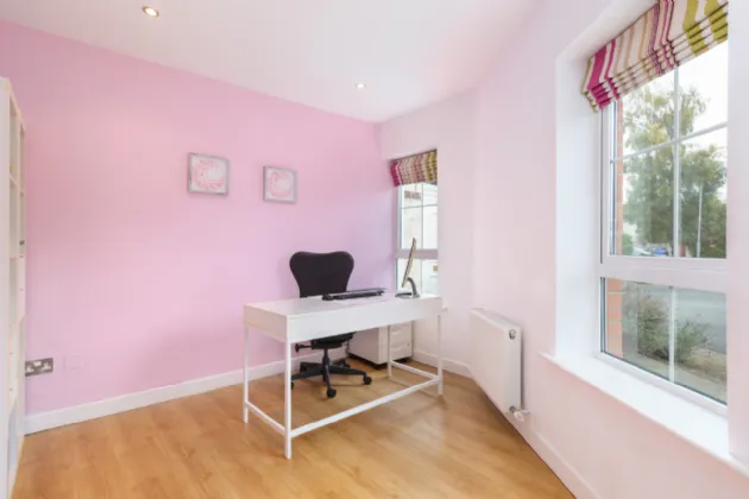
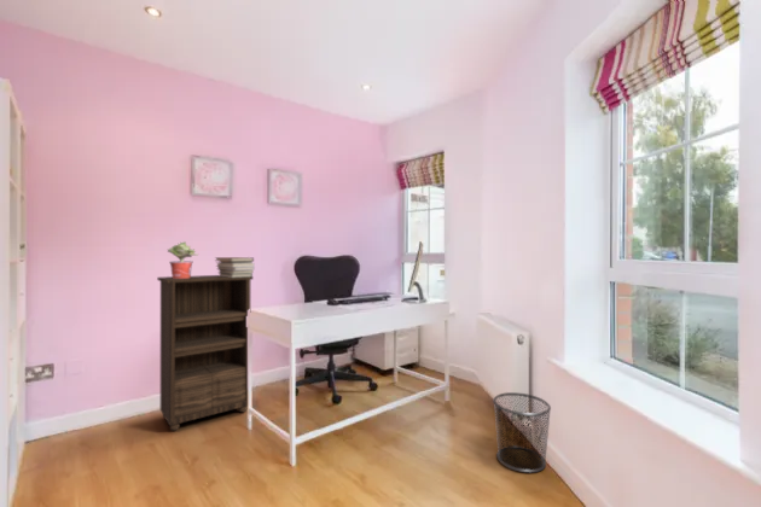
+ potted plant [167,240,199,279]
+ book stack [214,256,256,278]
+ waste bin [492,391,552,474]
+ bookshelf [156,274,255,432]
